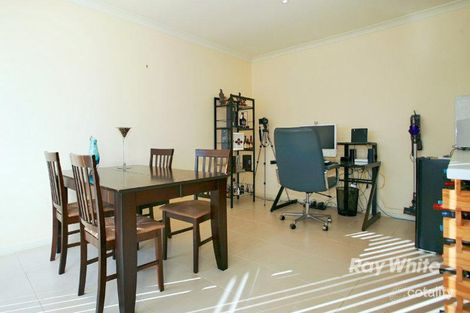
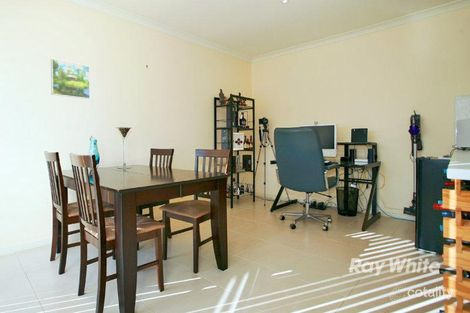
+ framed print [50,58,91,100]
